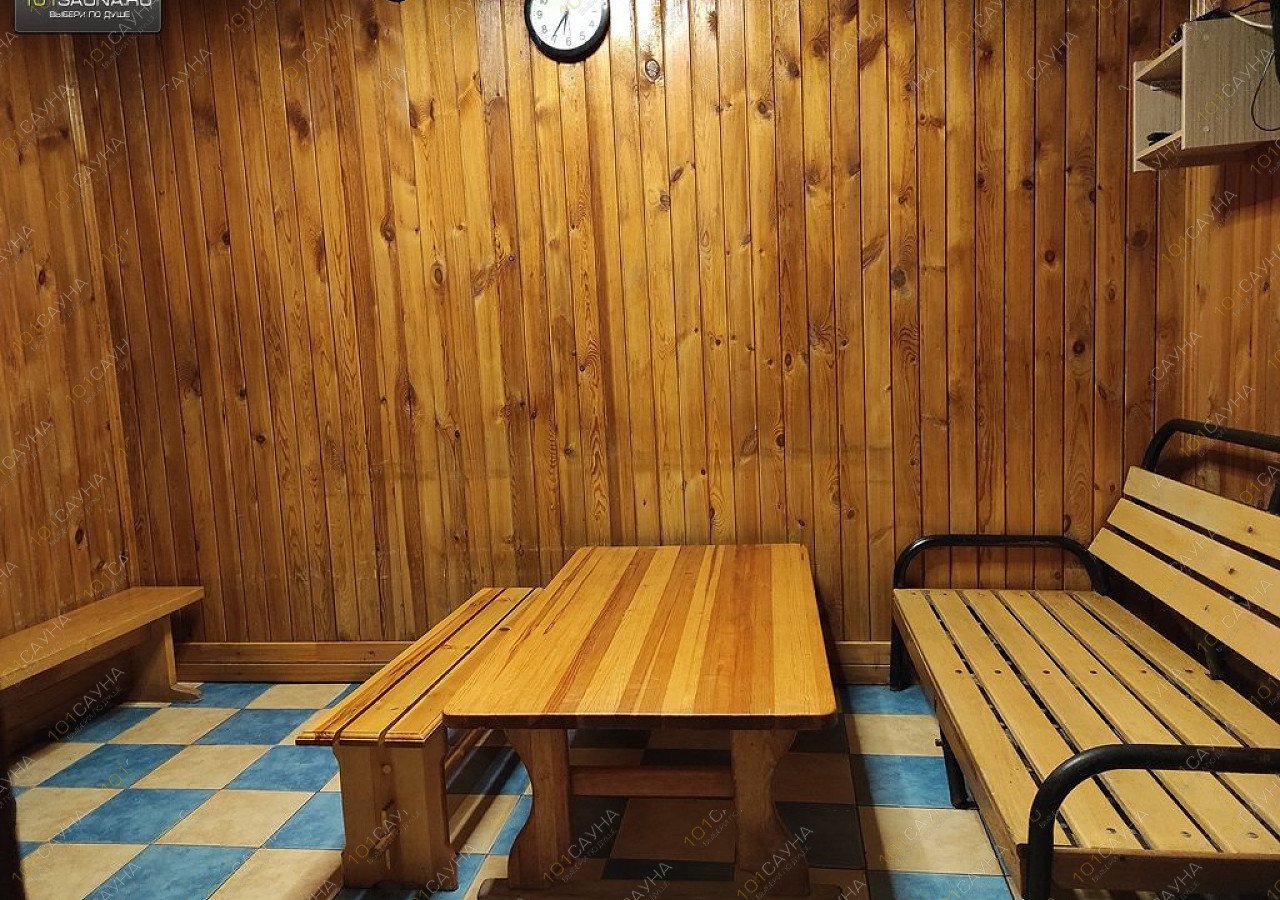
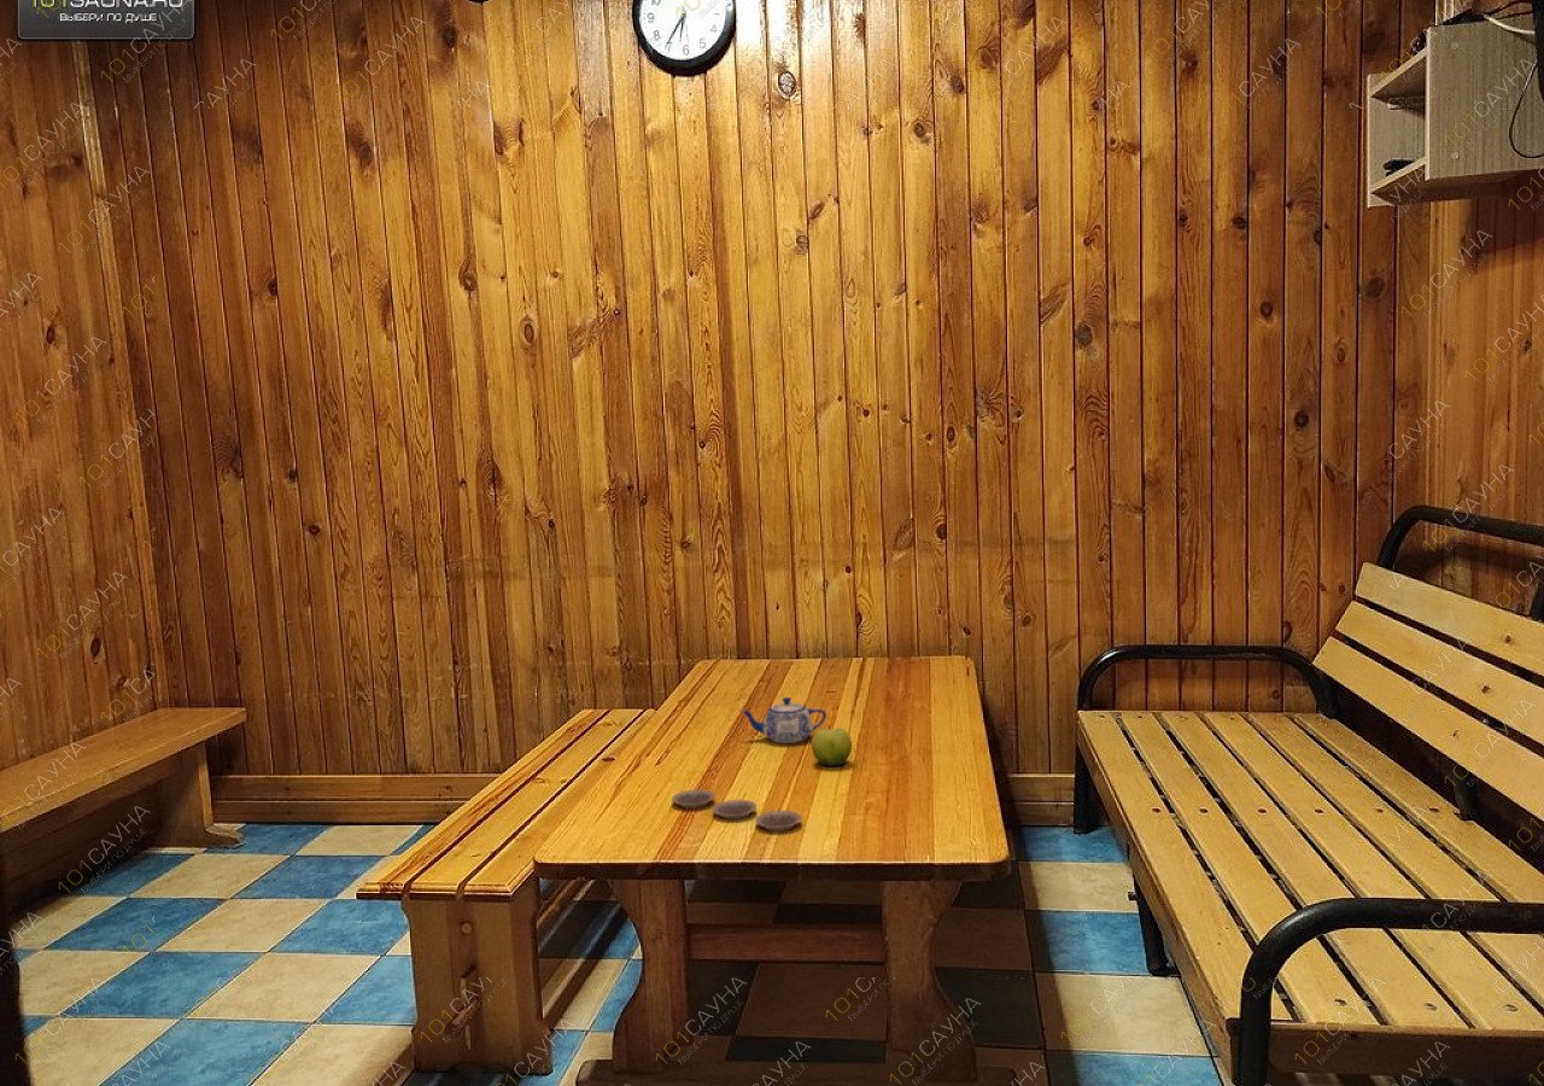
+ fruit [811,724,853,767]
+ plate [671,788,803,833]
+ teapot [739,696,827,745]
